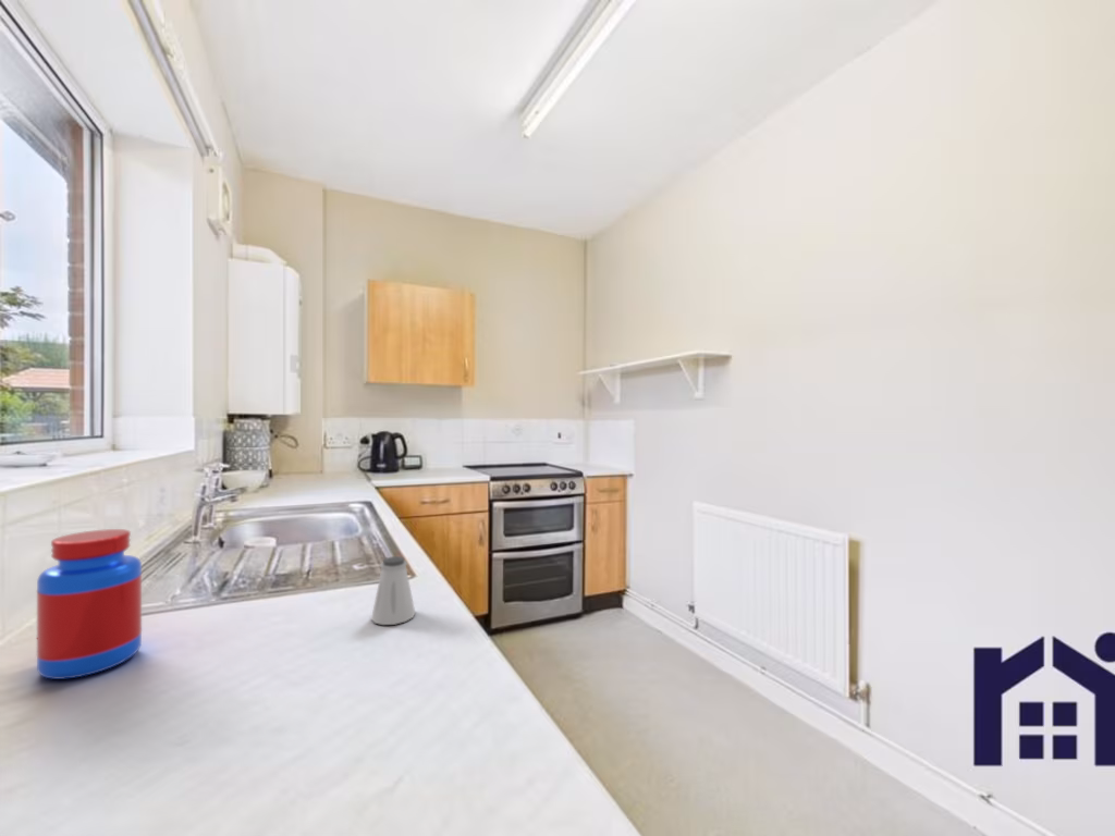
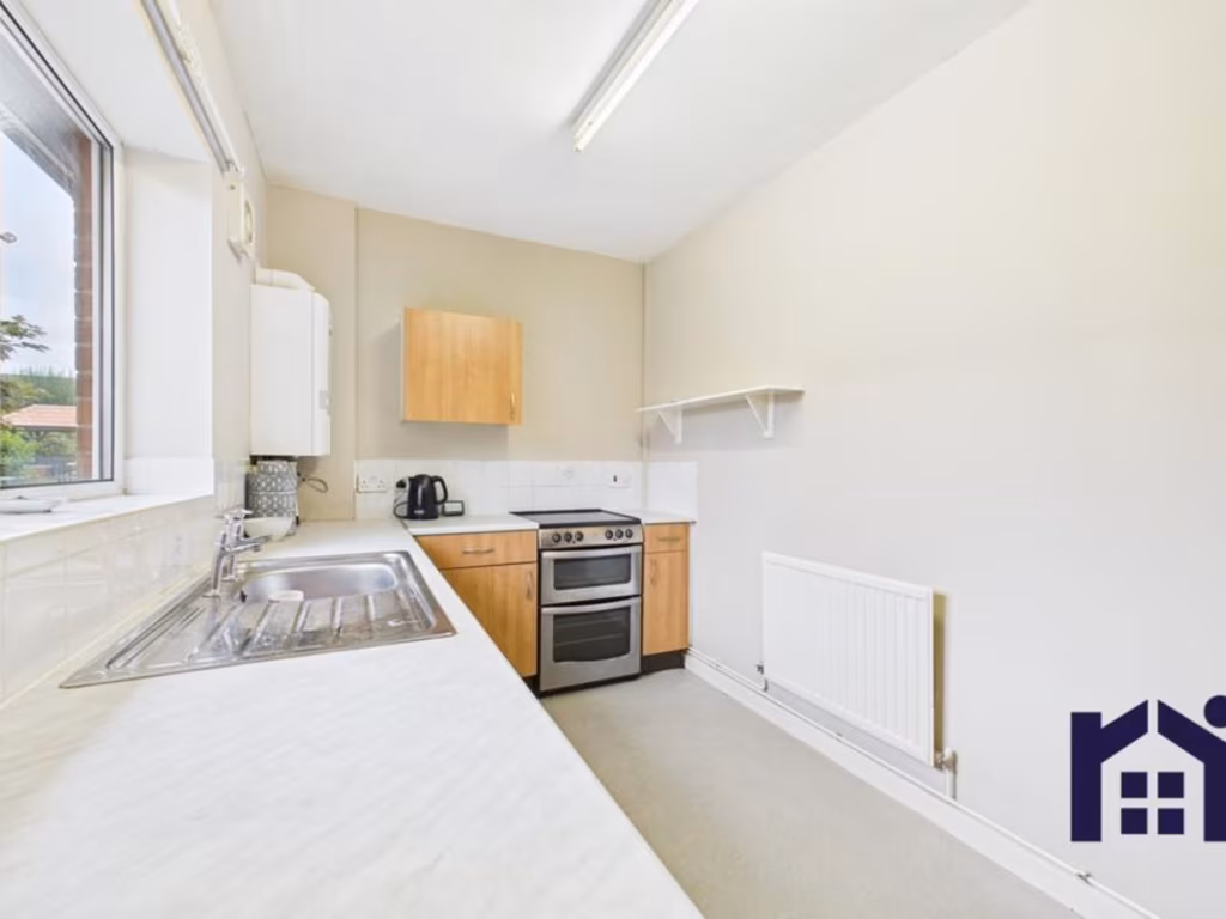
- saltshaker [370,555,416,626]
- jar [36,528,143,680]
